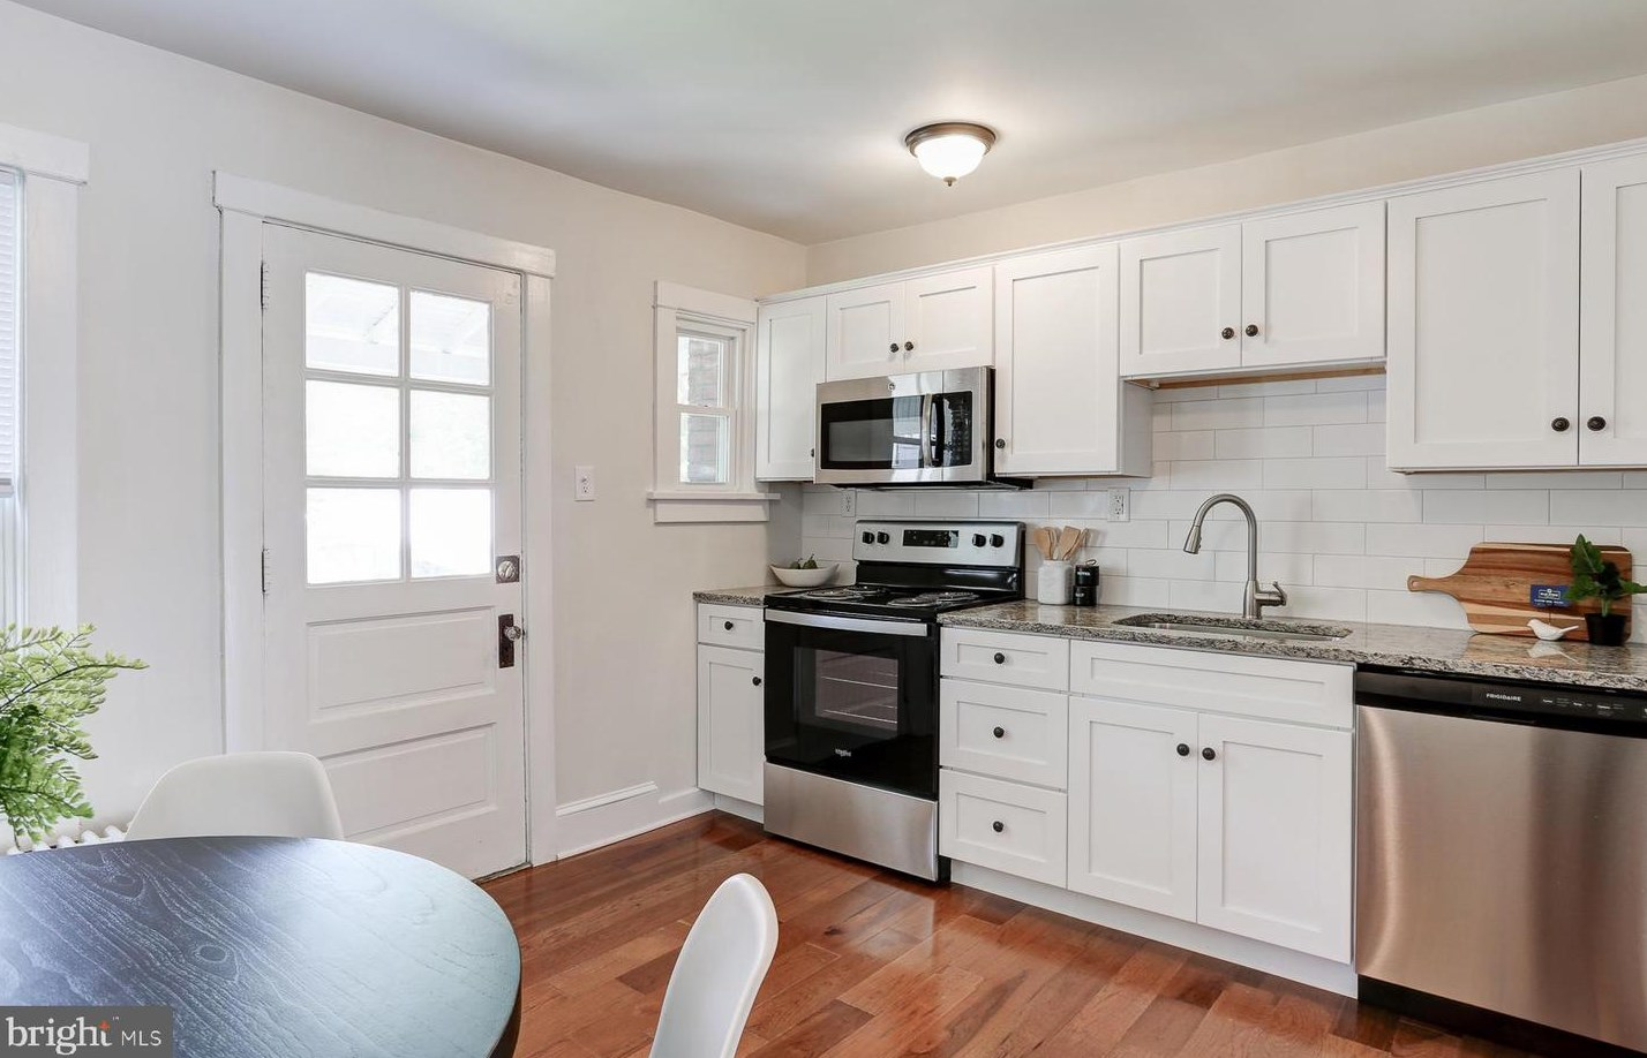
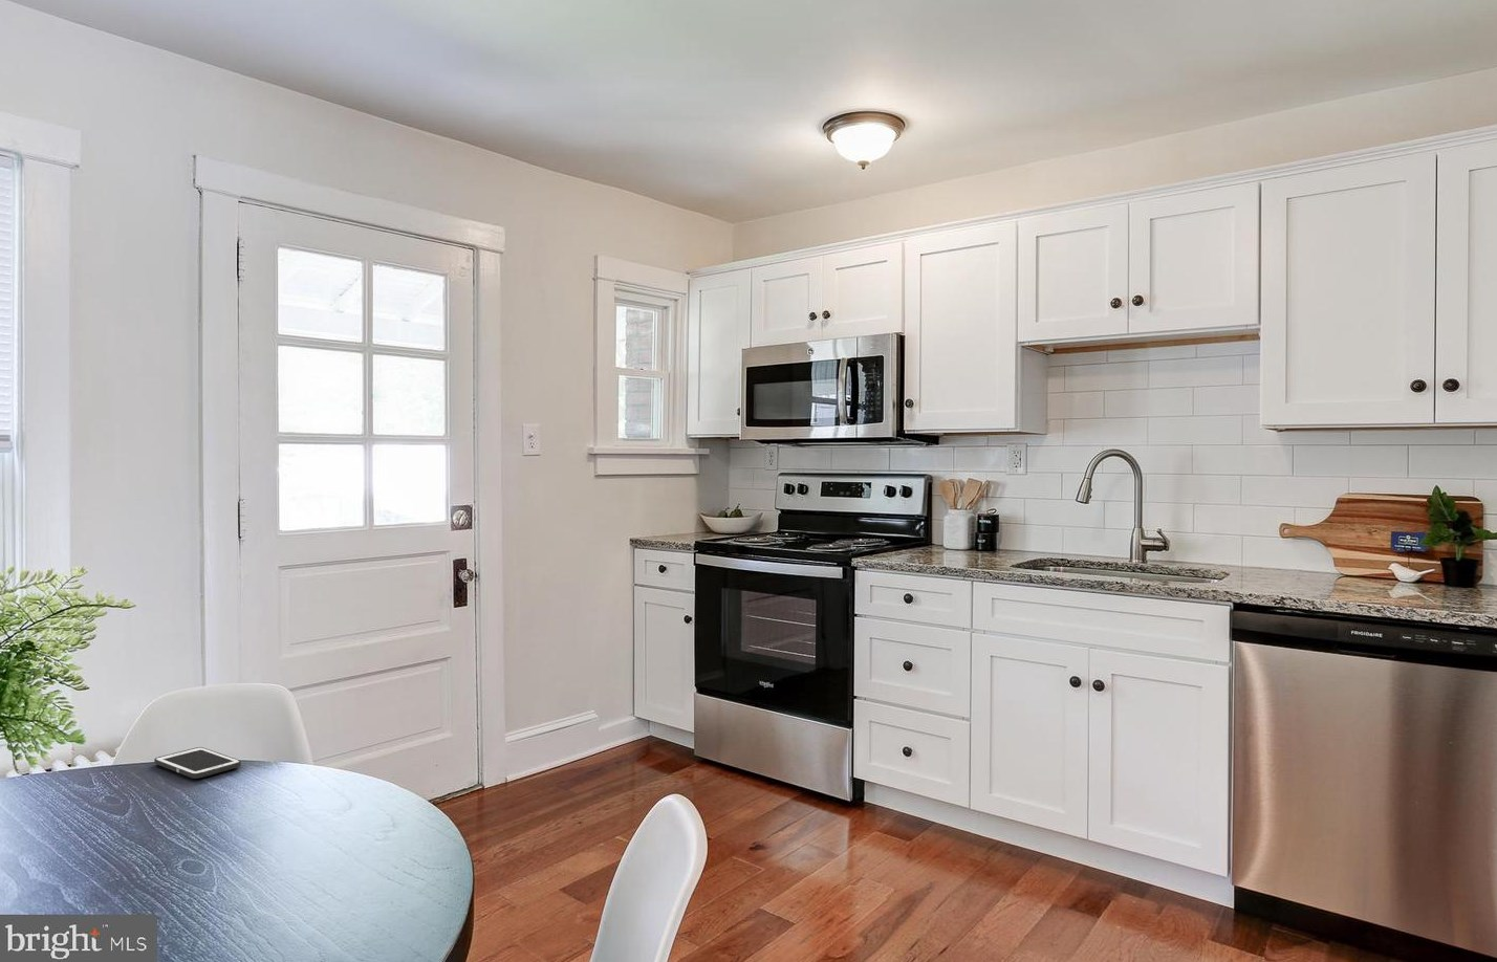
+ cell phone [153,746,242,780]
